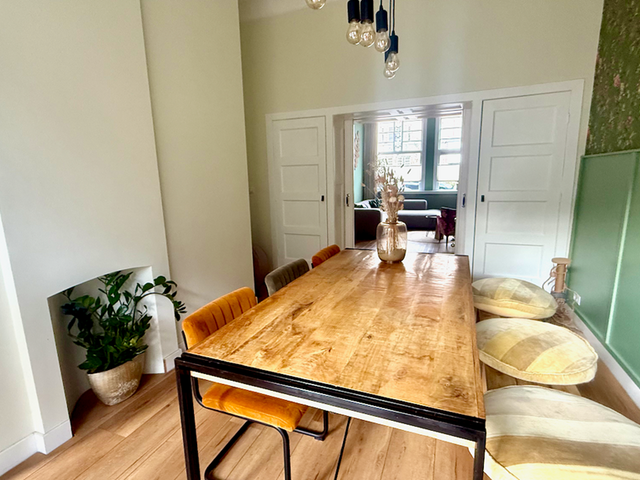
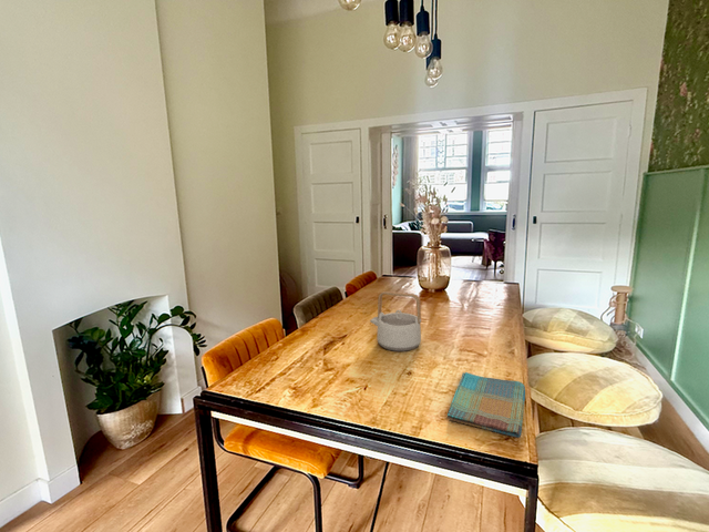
+ dish towel [446,371,526,439]
+ teapot [369,290,422,352]
